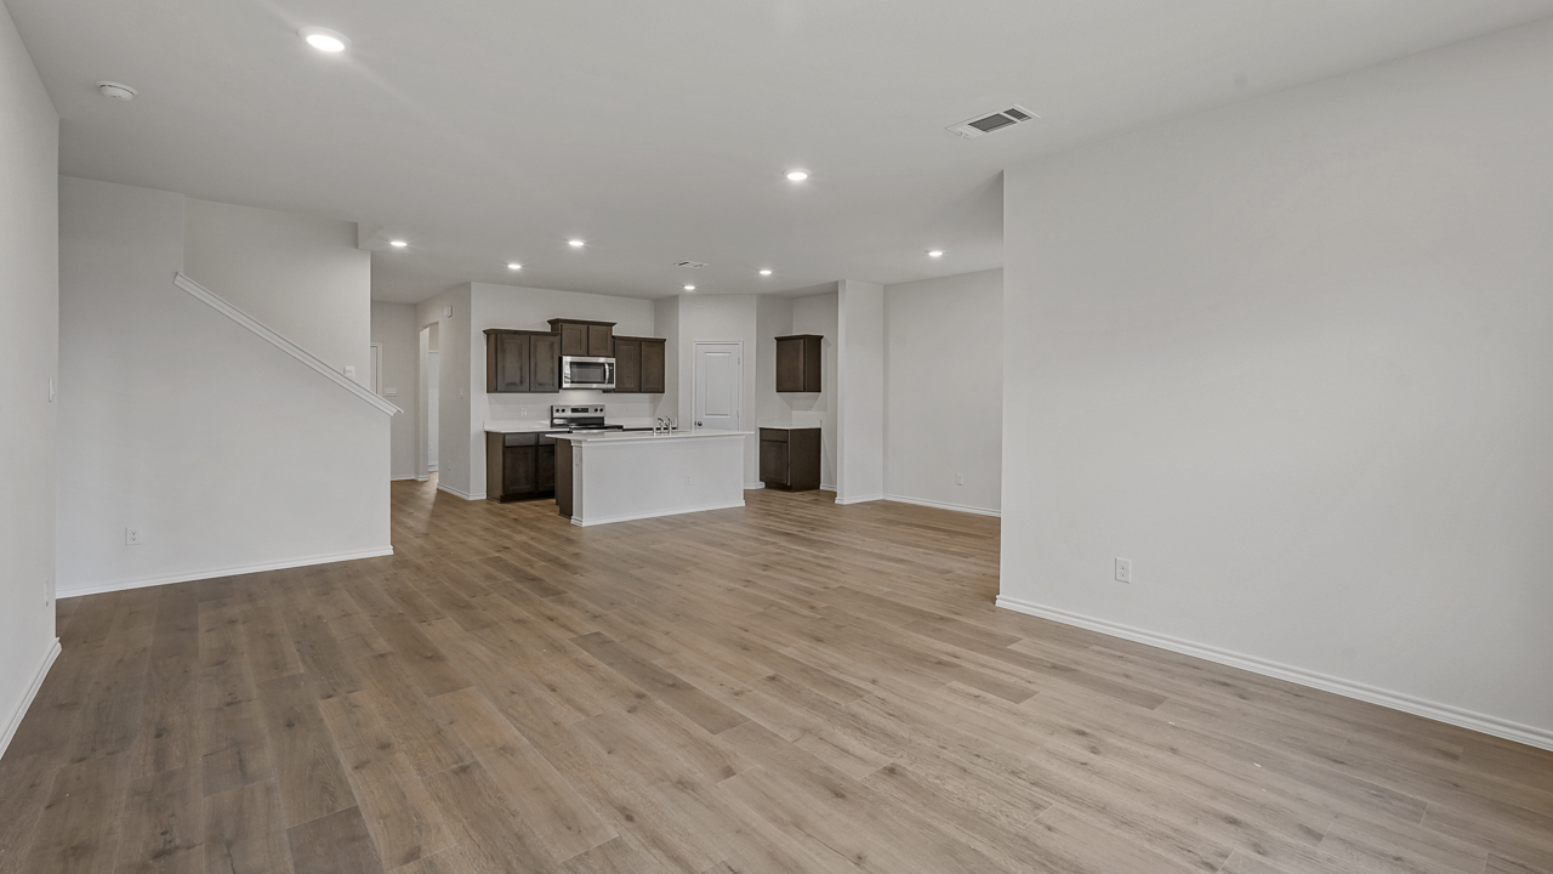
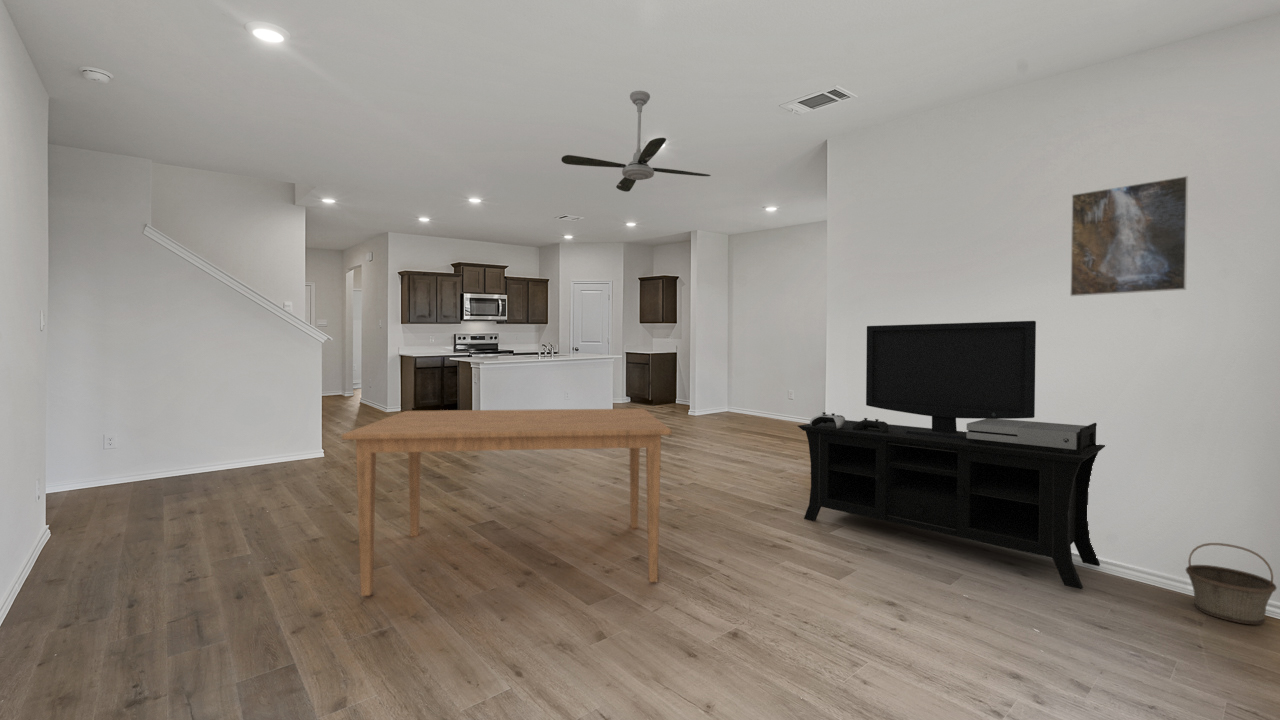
+ ceiling fan [560,90,712,193]
+ dining table [341,408,672,597]
+ basket [1185,542,1278,625]
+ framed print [1069,175,1189,297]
+ media console [797,320,1106,591]
